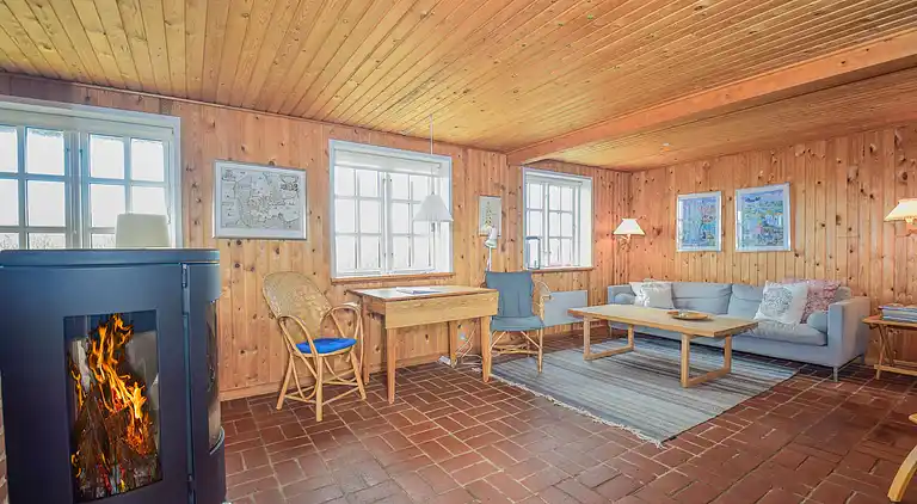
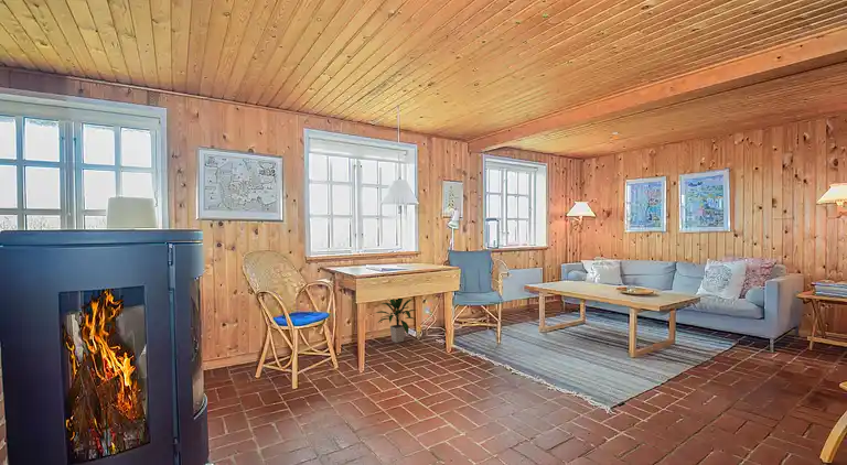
+ indoor plant [375,298,418,344]
